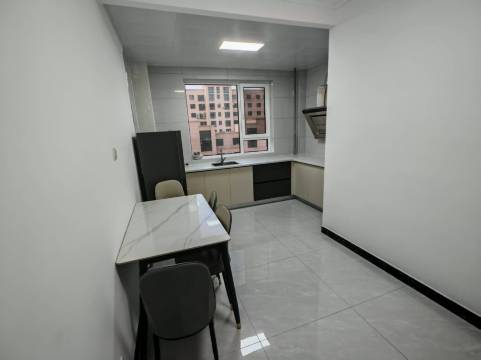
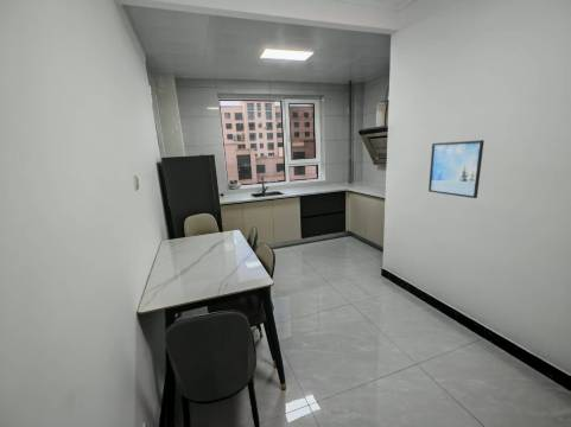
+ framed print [427,139,486,199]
